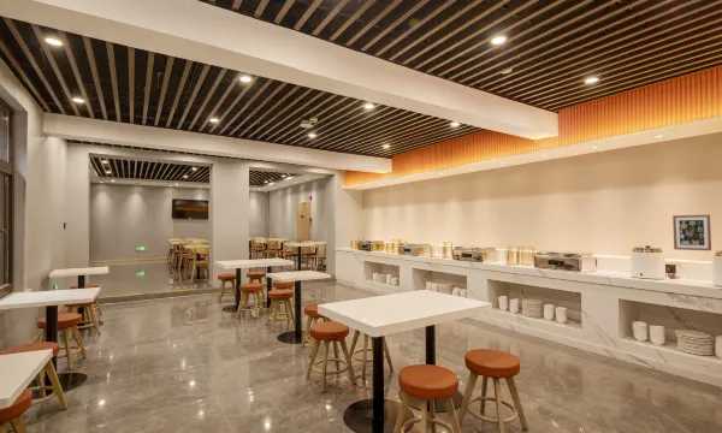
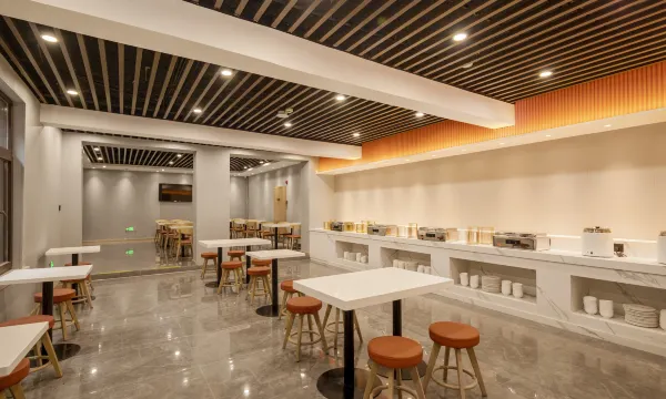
- wall art [671,214,712,251]
